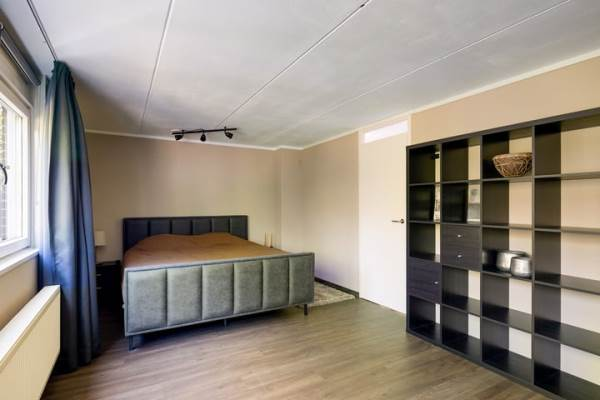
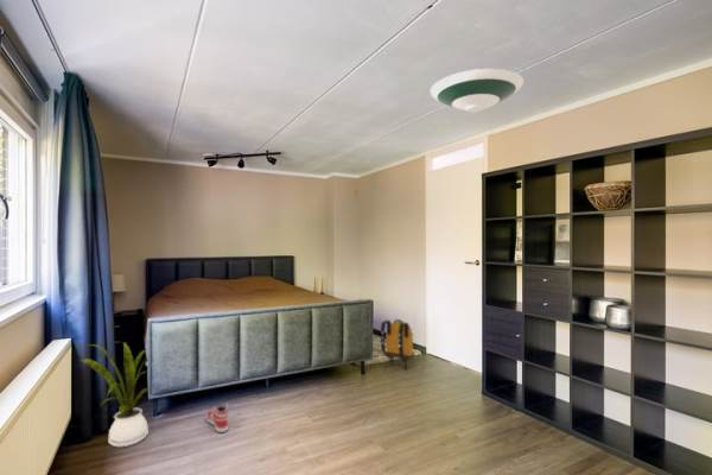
+ backpack [380,318,415,370]
+ house plant [80,341,154,448]
+ sneaker [205,403,229,433]
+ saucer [430,68,525,113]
